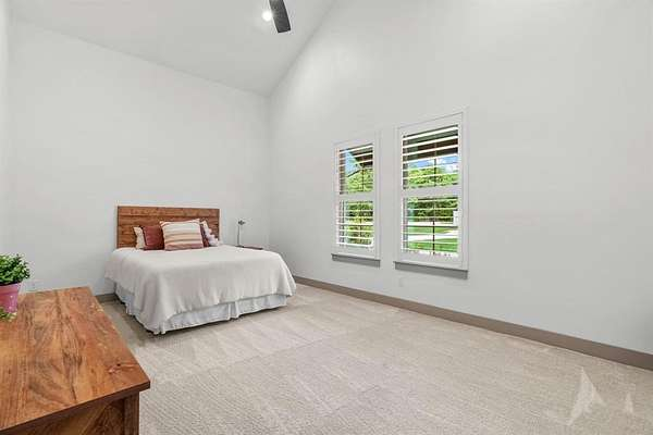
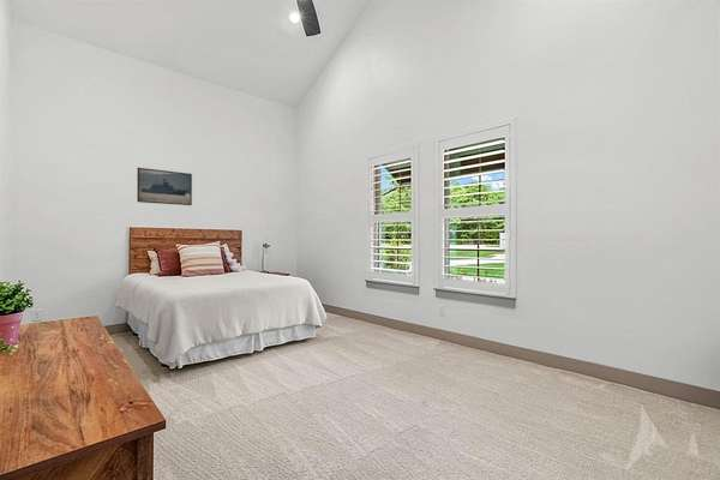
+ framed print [136,167,193,206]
